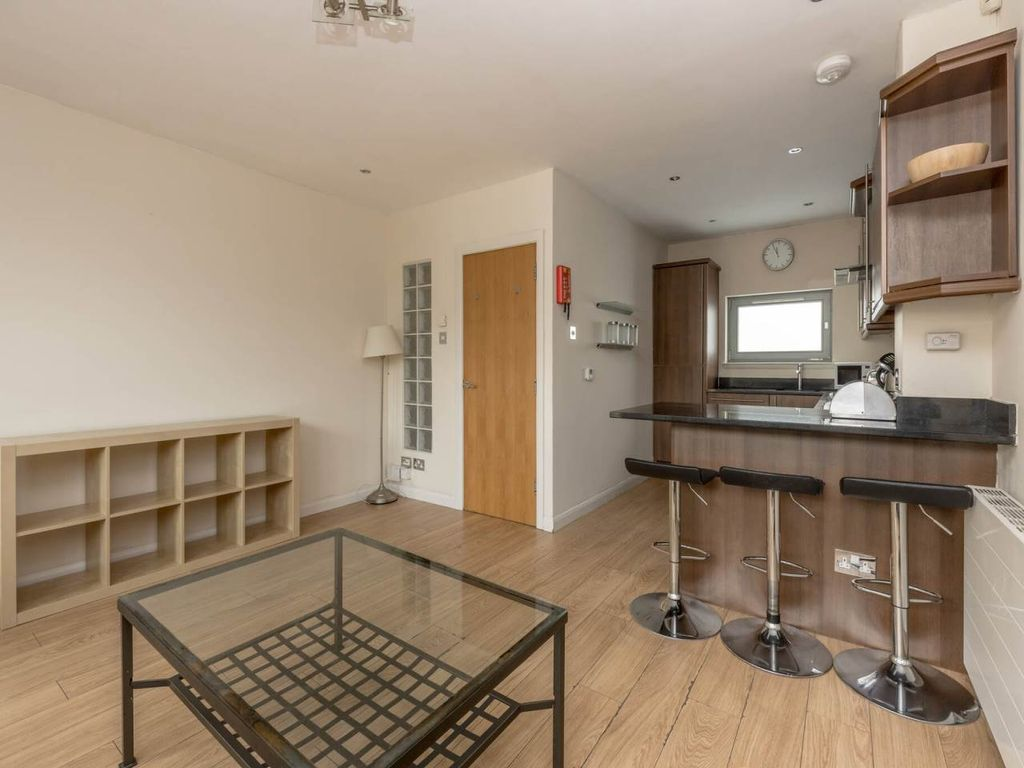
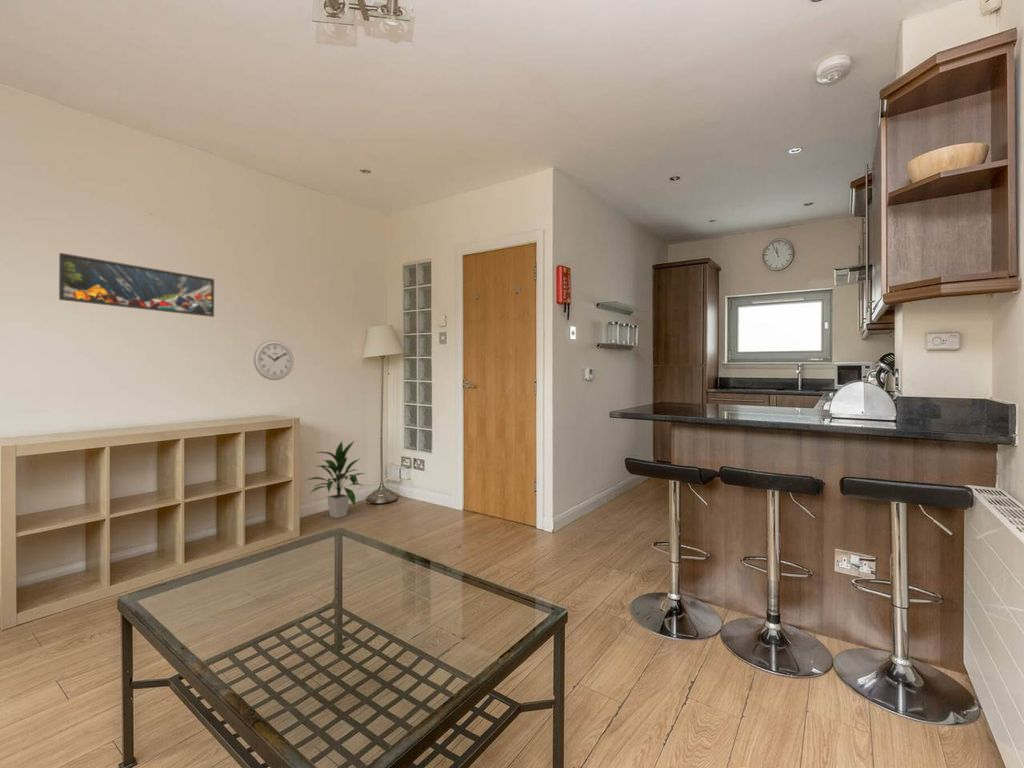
+ indoor plant [306,439,367,519]
+ wall clock [253,339,295,381]
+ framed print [58,252,215,318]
